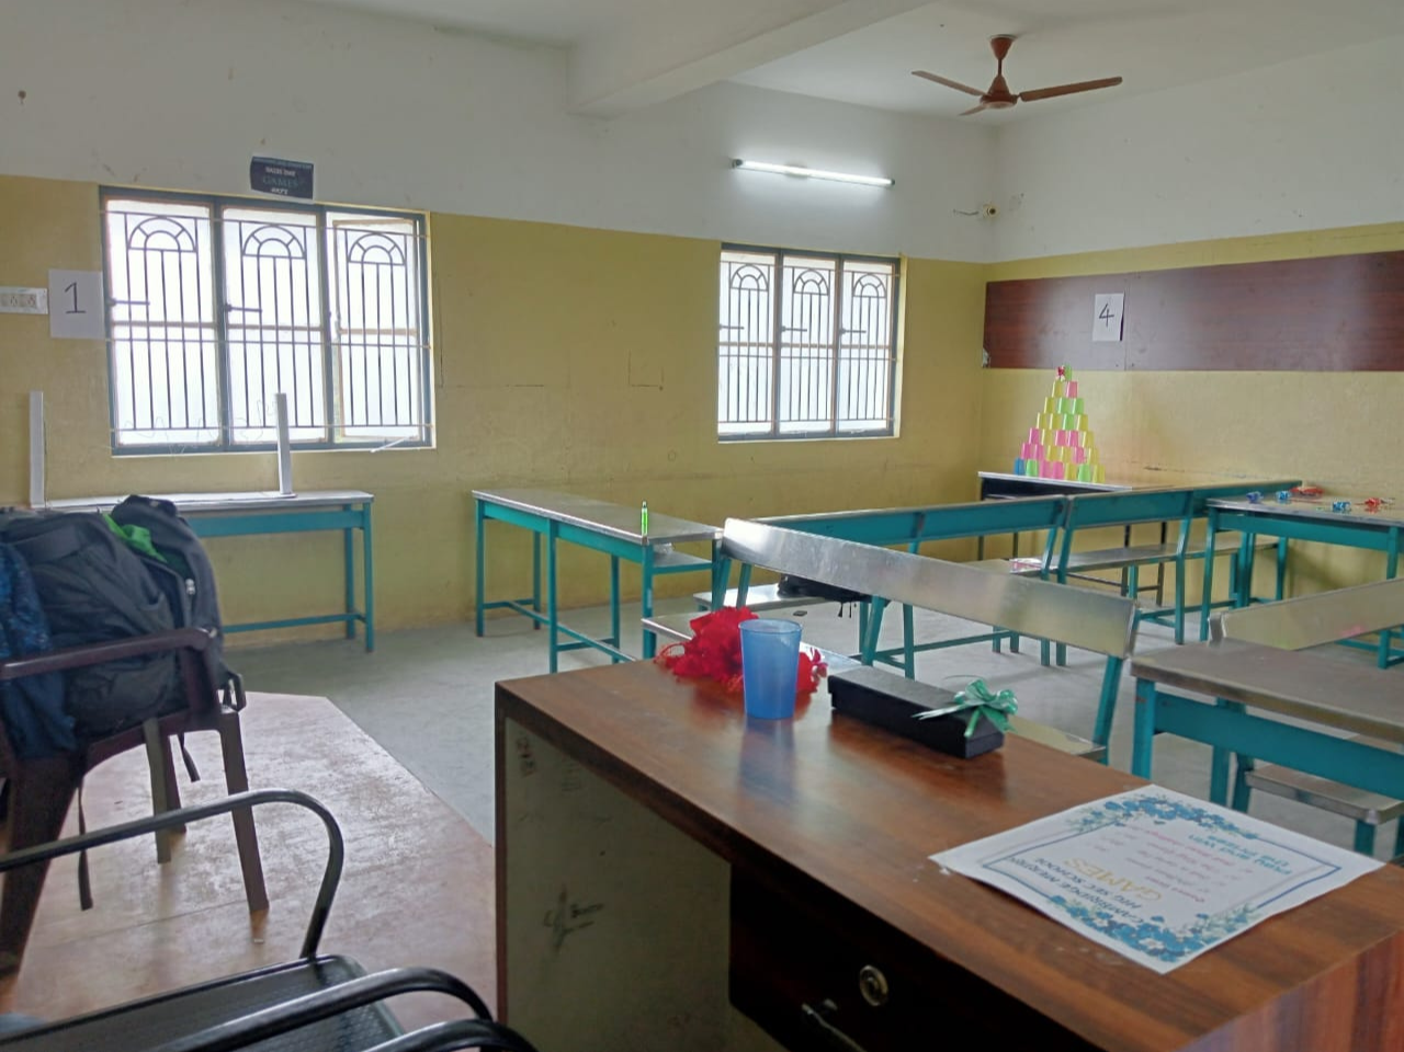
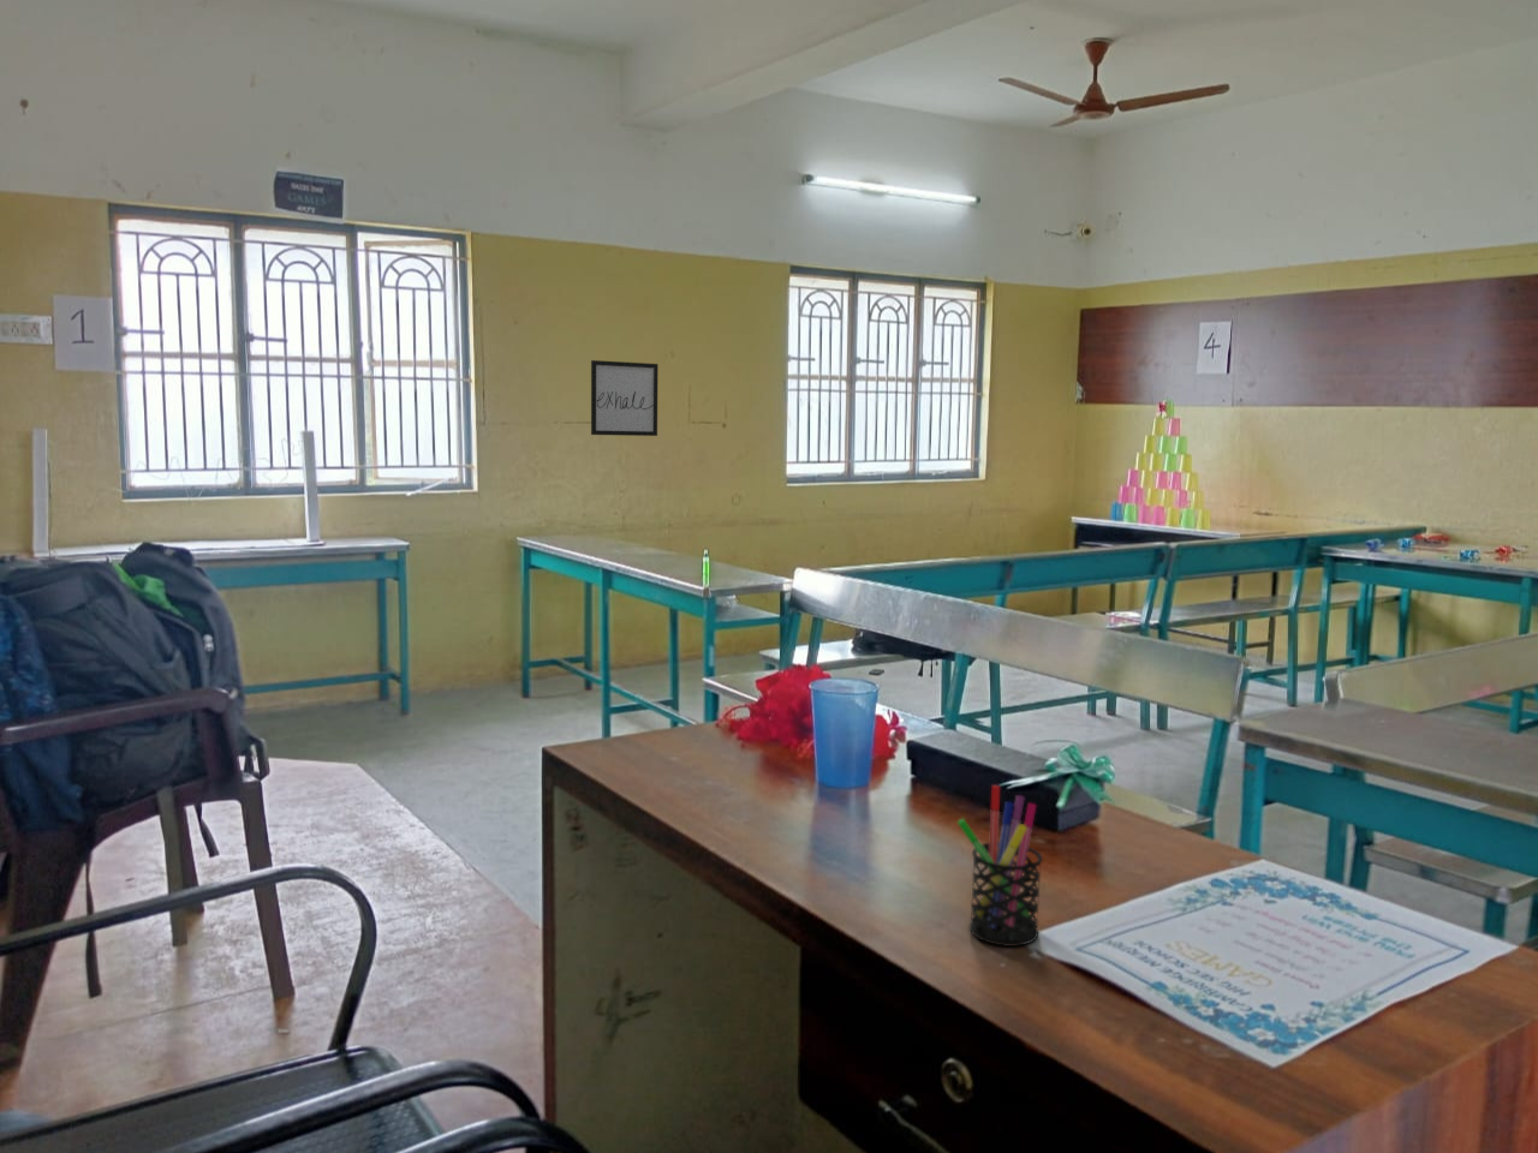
+ pen holder [957,785,1044,947]
+ wall art [590,360,660,437]
